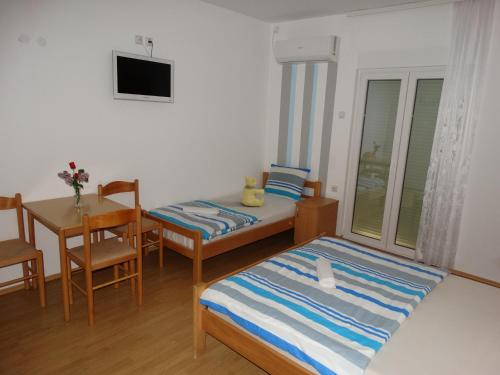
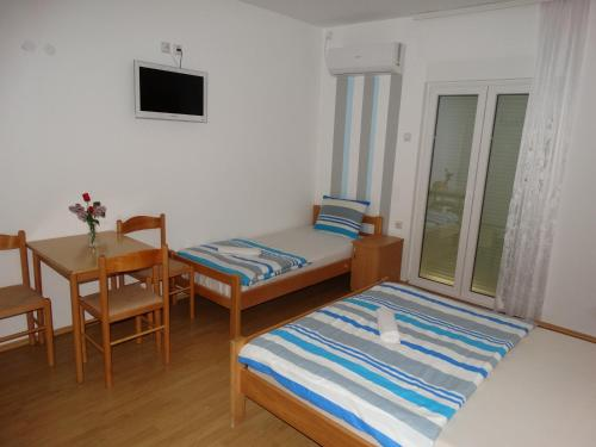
- teddy bear [241,175,265,208]
